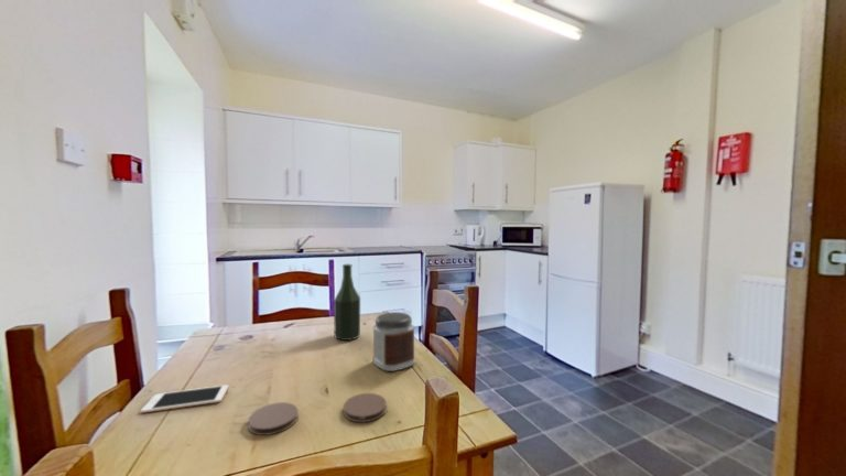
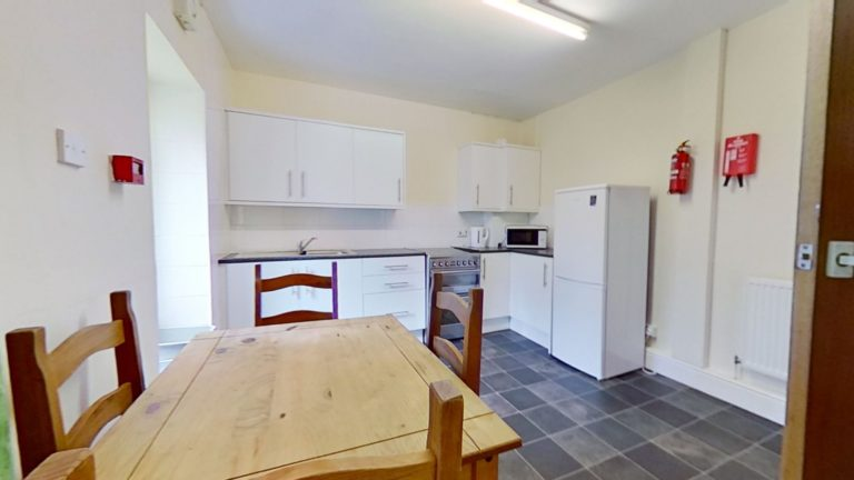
- cell phone [140,383,229,414]
- coaster [343,392,388,423]
- jar [371,311,416,372]
- bottle [333,263,361,342]
- coaster [247,401,299,436]
